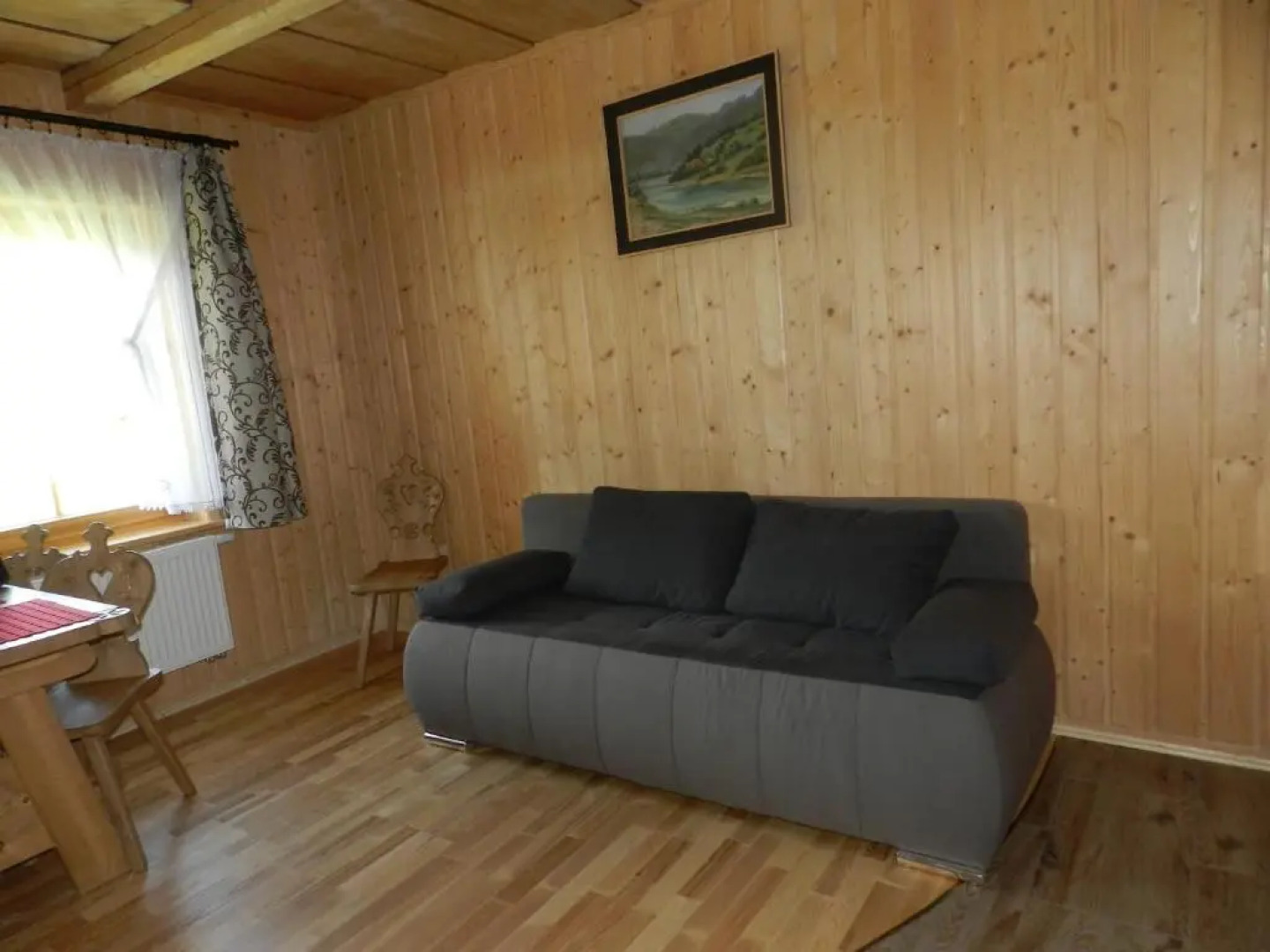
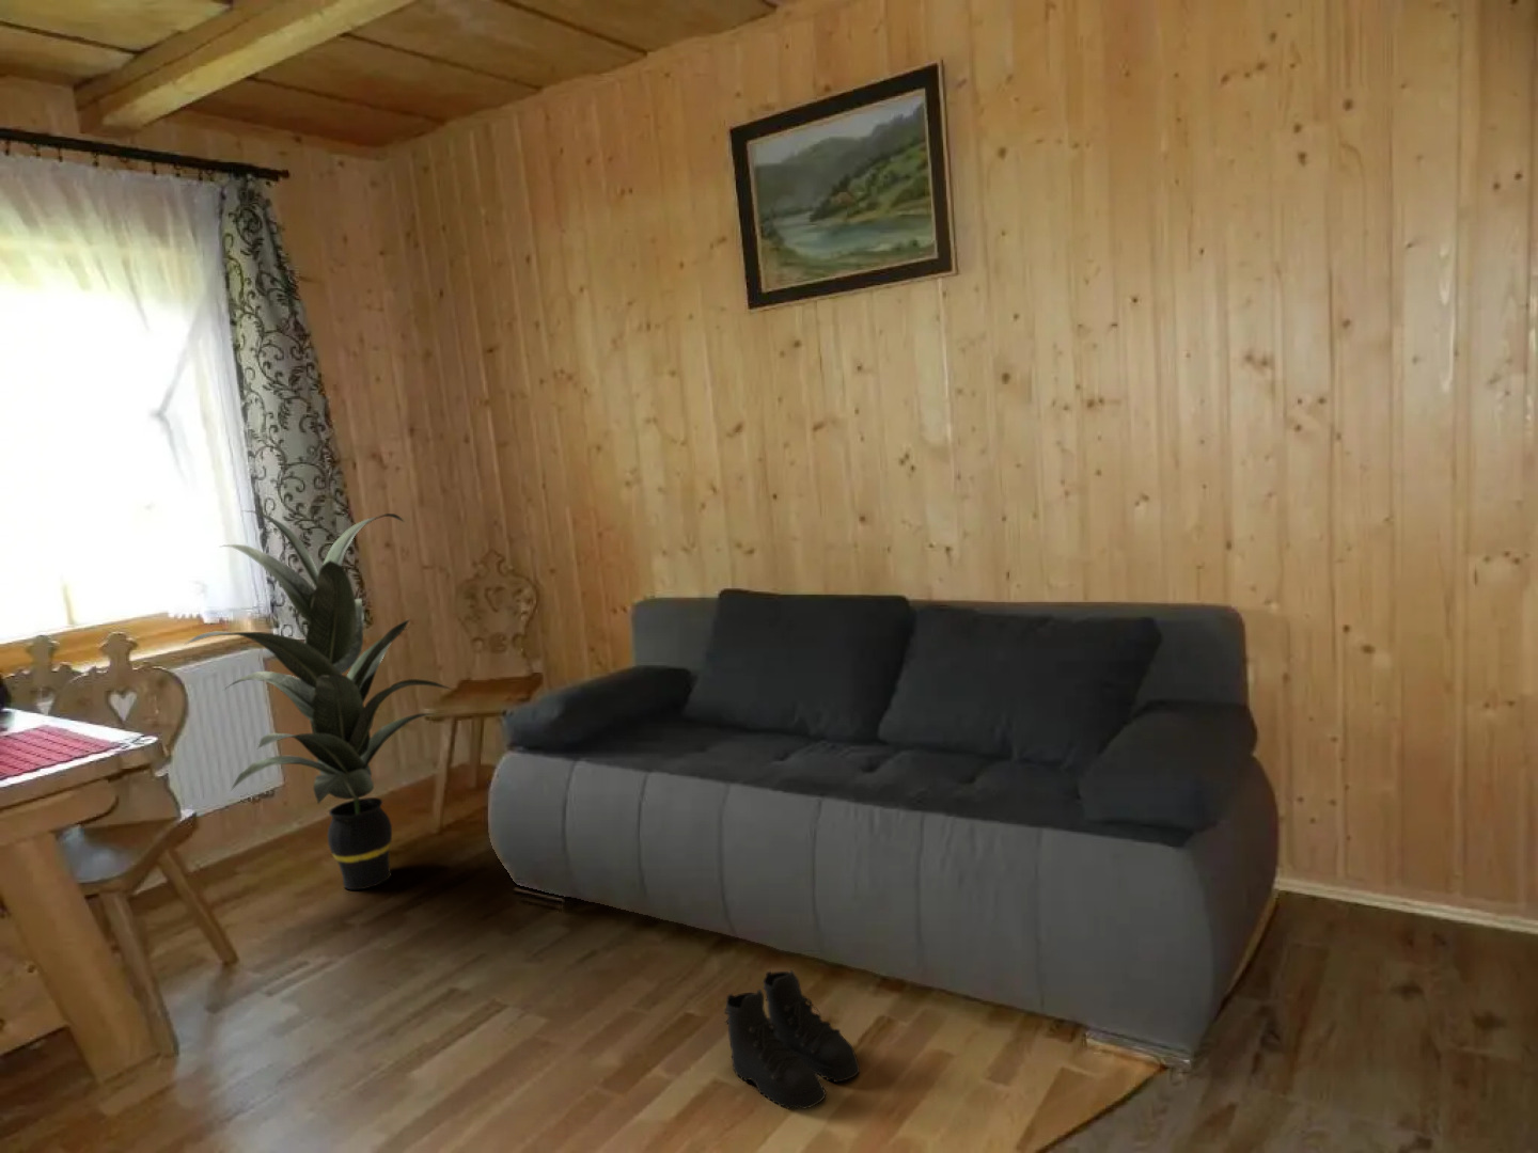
+ indoor plant [184,509,455,890]
+ boots [723,969,861,1111]
